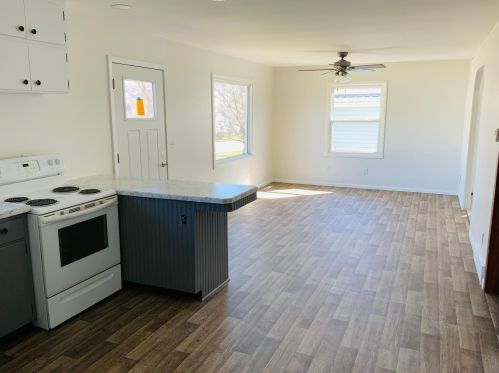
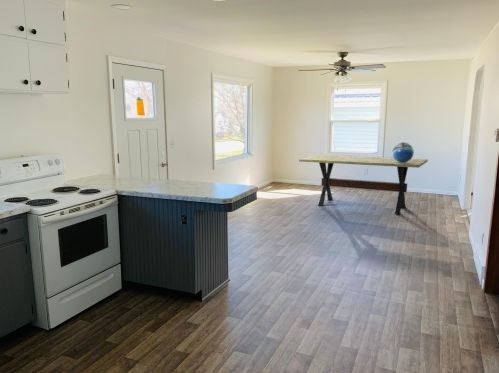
+ decorative globe [391,141,415,163]
+ dining table [298,154,429,215]
